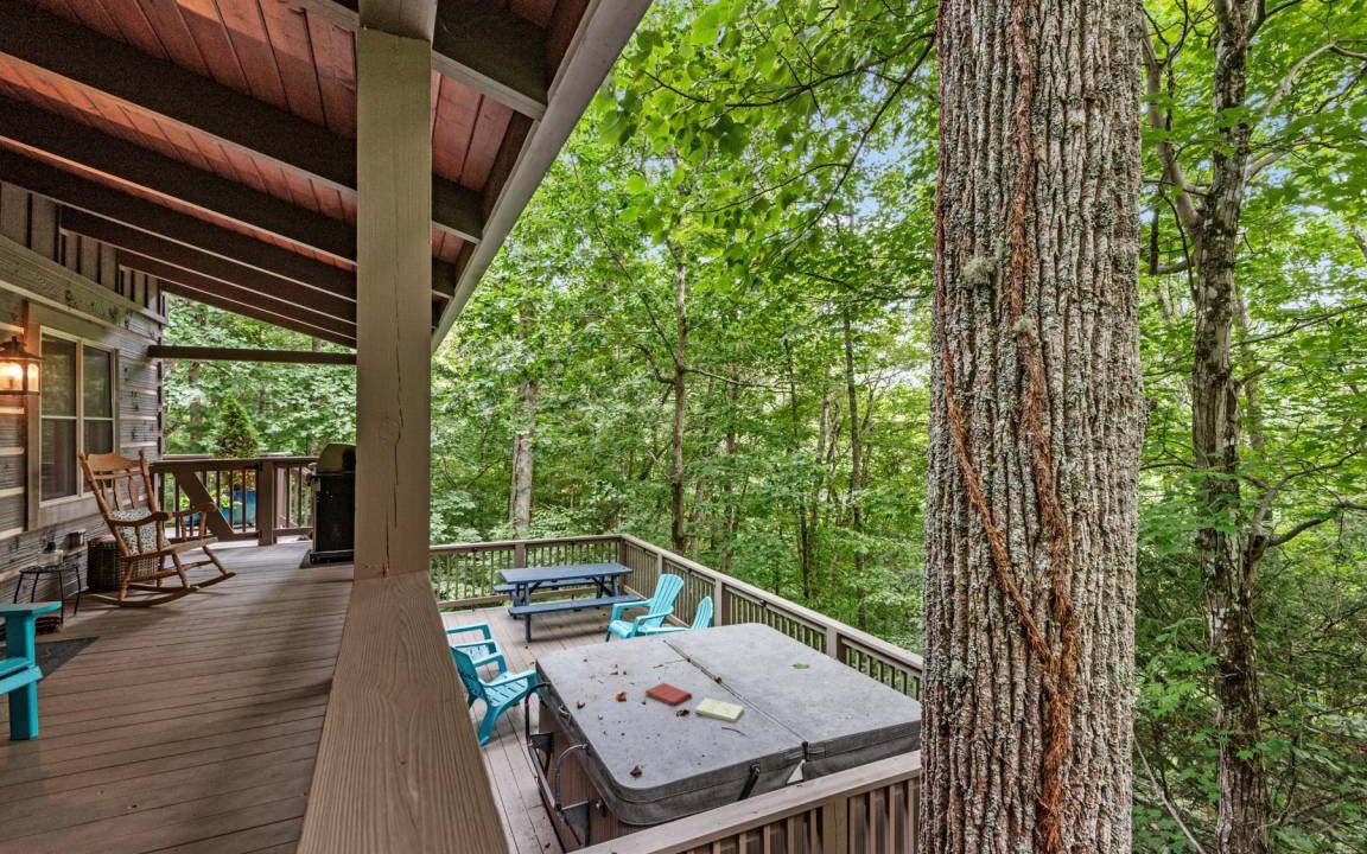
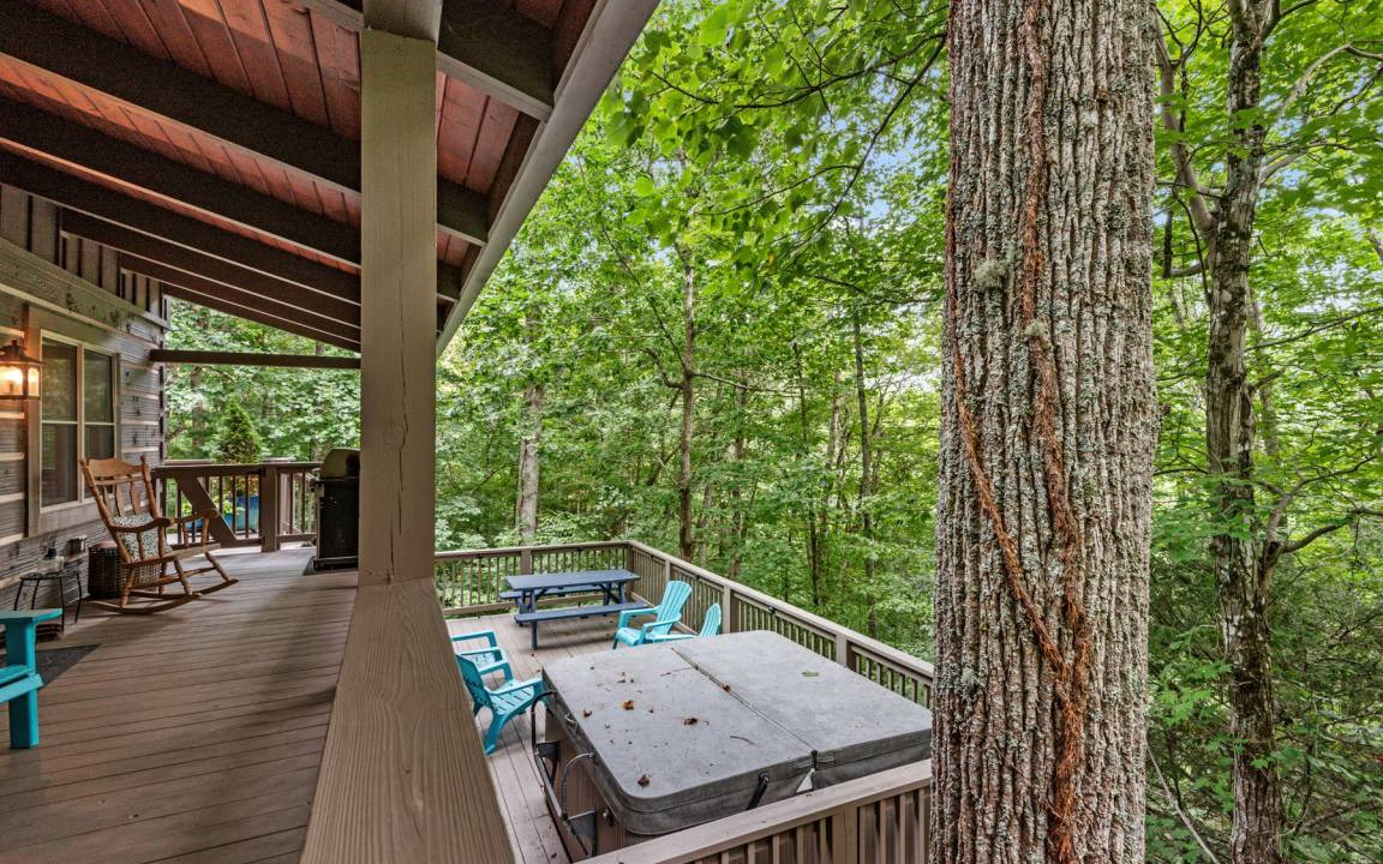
- book [694,697,745,722]
- dish towel [644,681,693,707]
